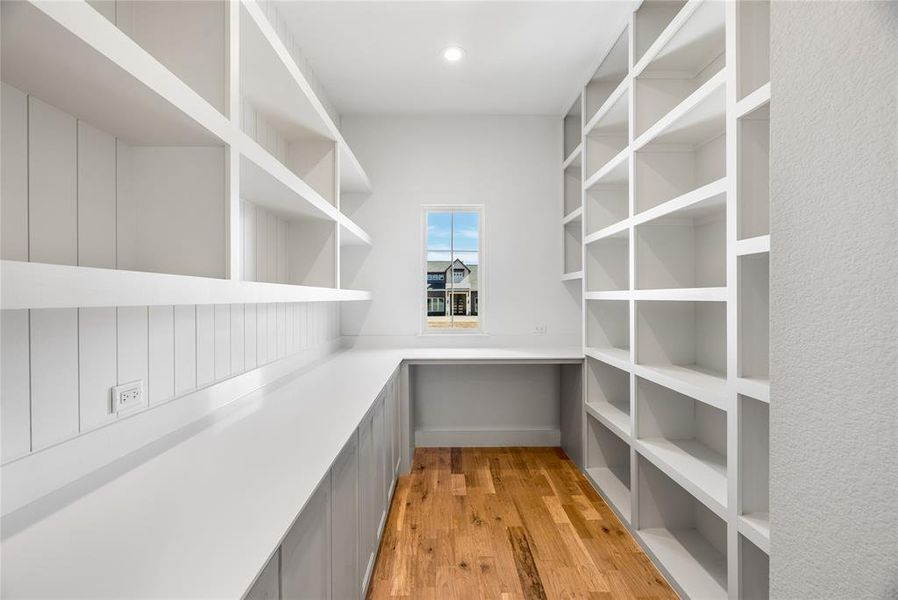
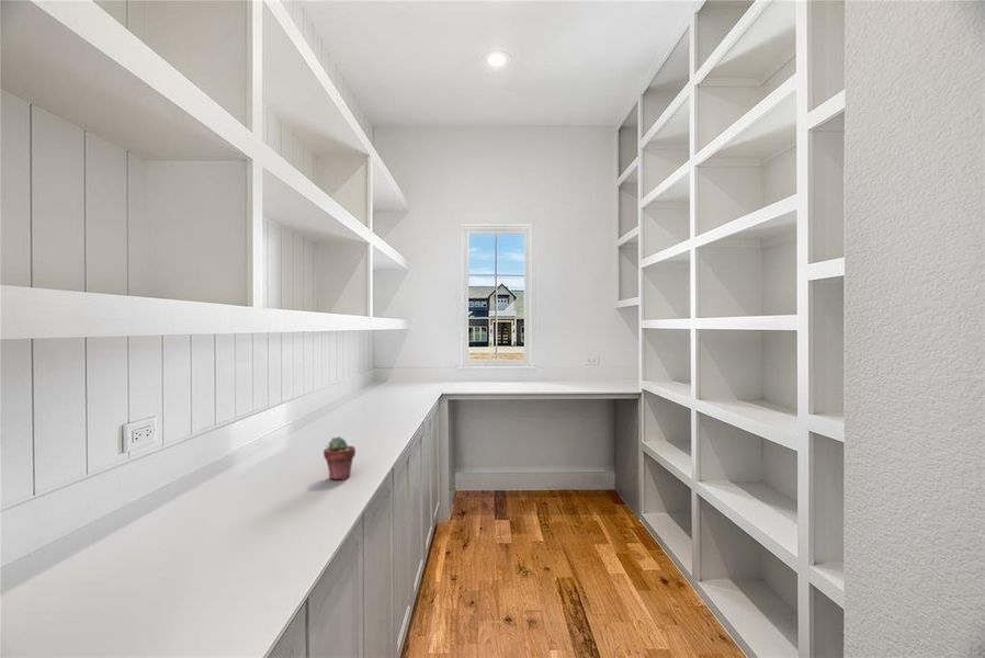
+ potted succulent [322,435,356,481]
